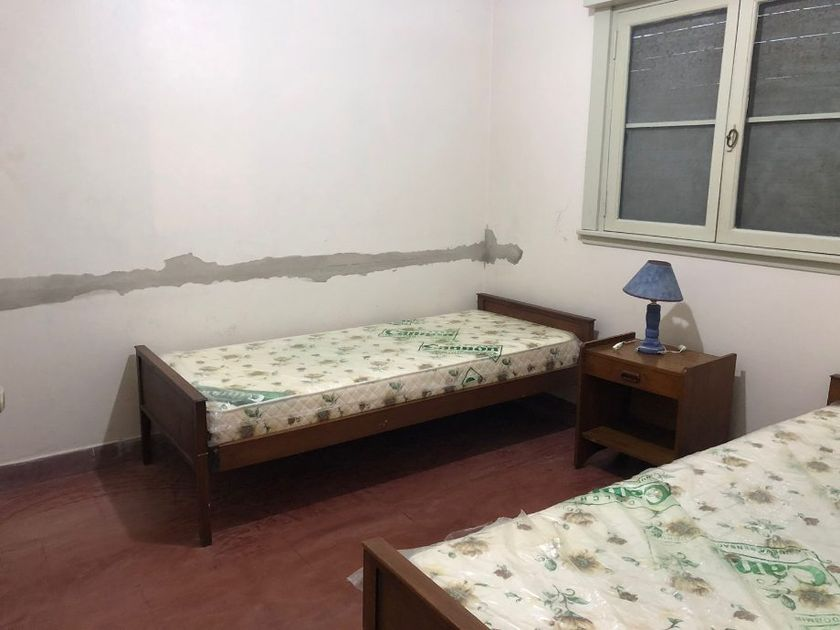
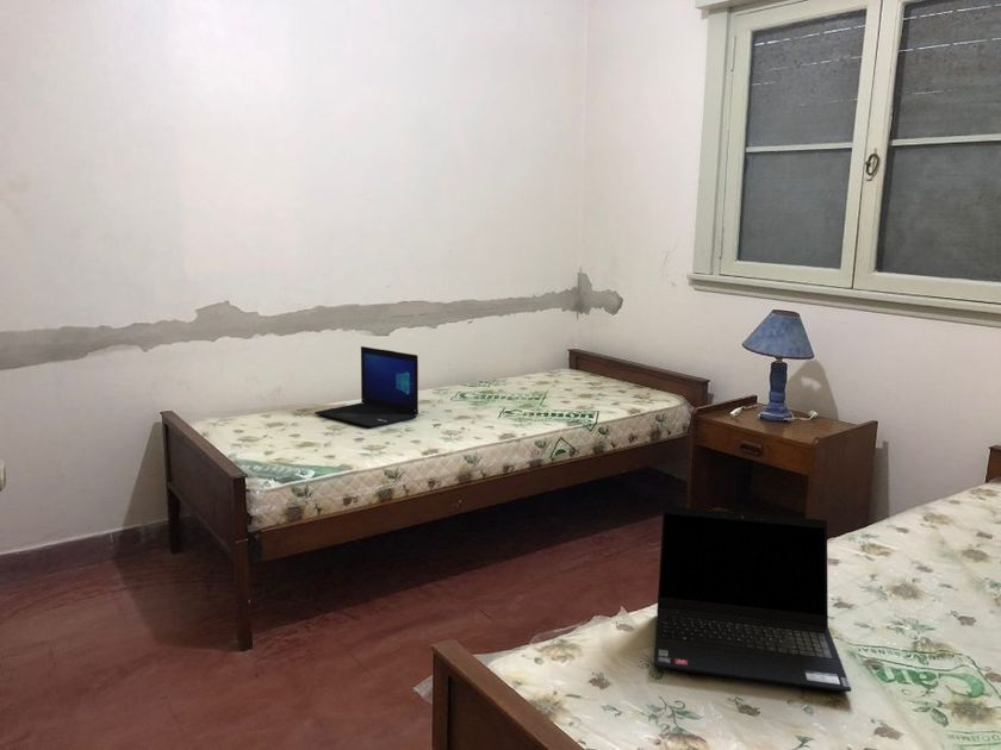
+ laptop computer [653,505,852,693]
+ laptop [313,345,419,429]
